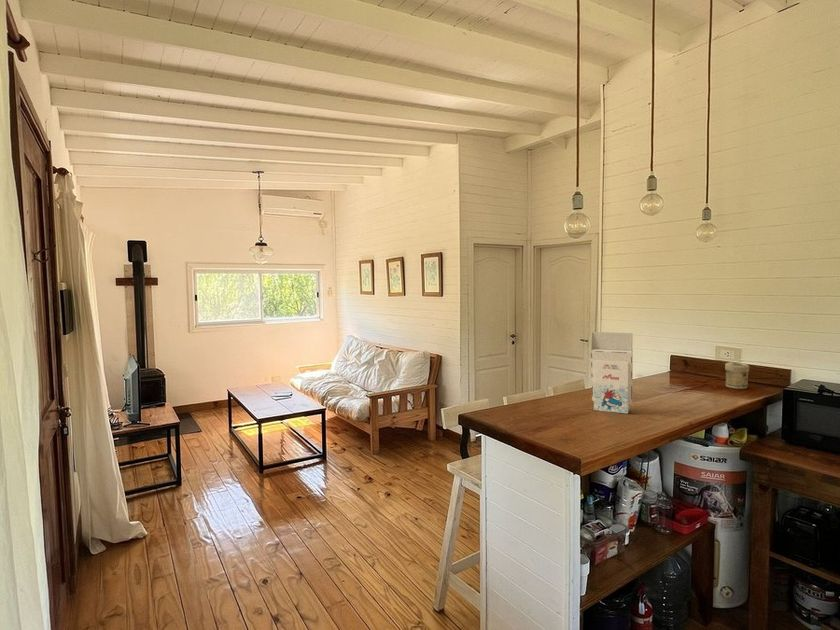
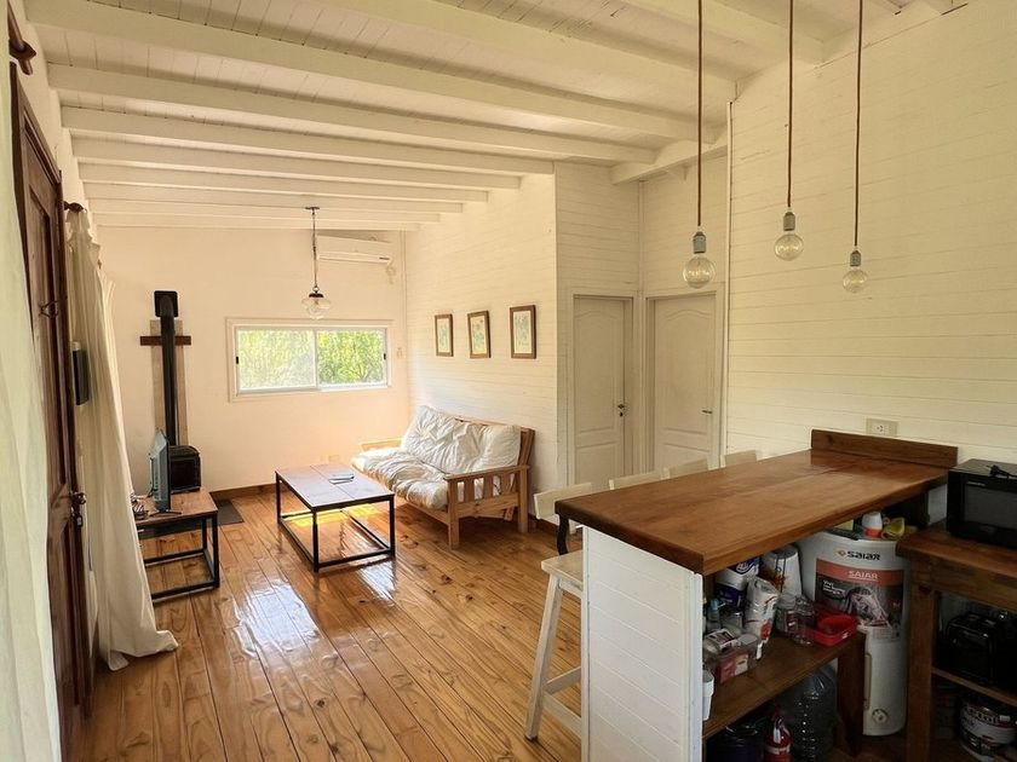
- jar [724,361,750,390]
- gift box [590,331,634,414]
